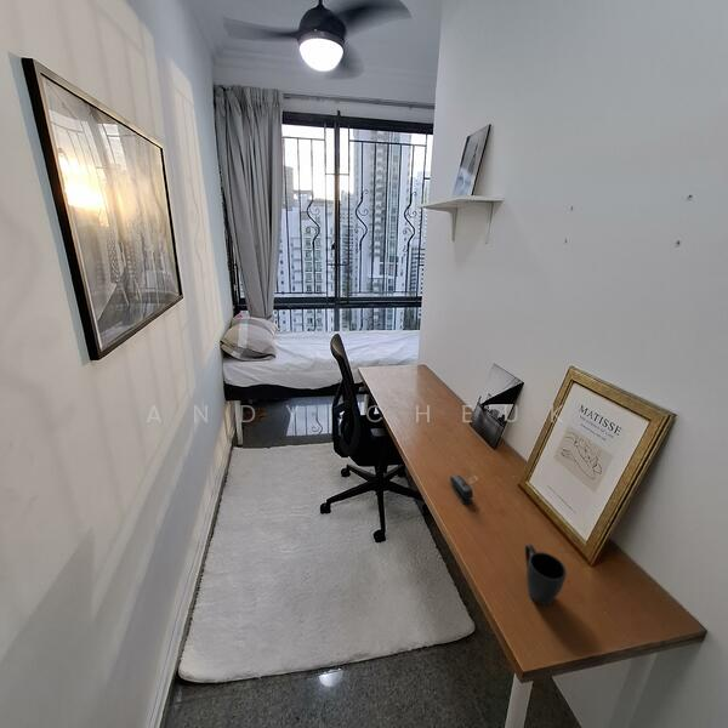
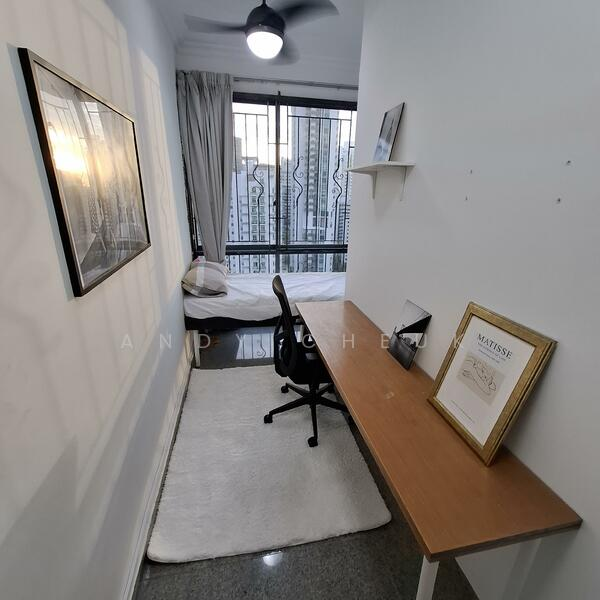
- stapler [449,473,474,506]
- mug [524,542,568,607]
